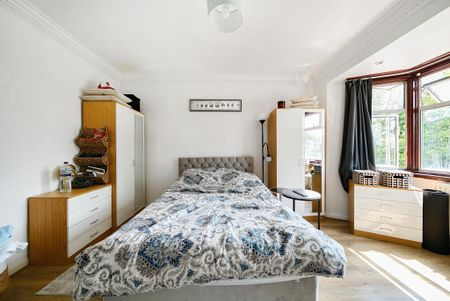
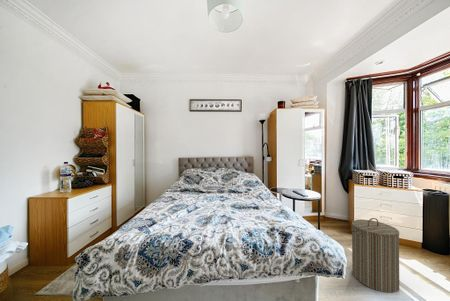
+ laundry hamper [350,217,400,294]
